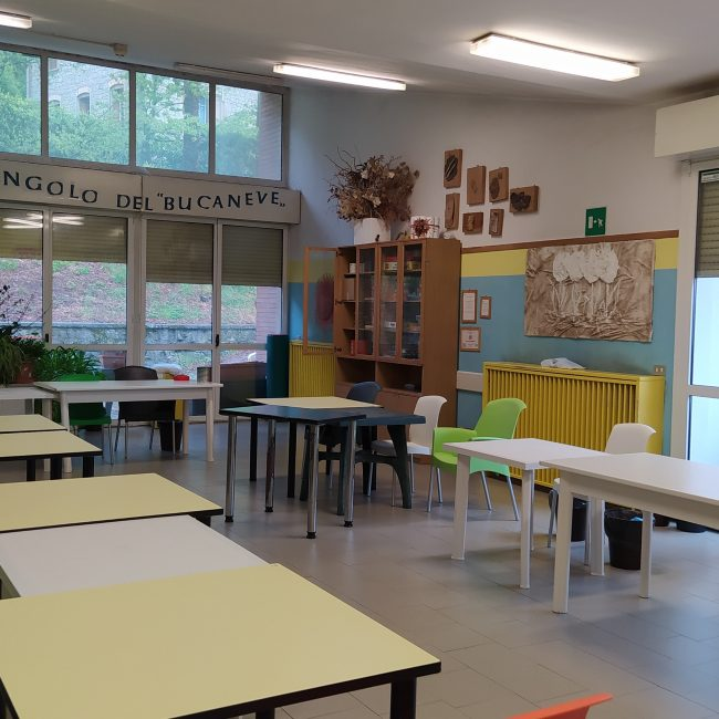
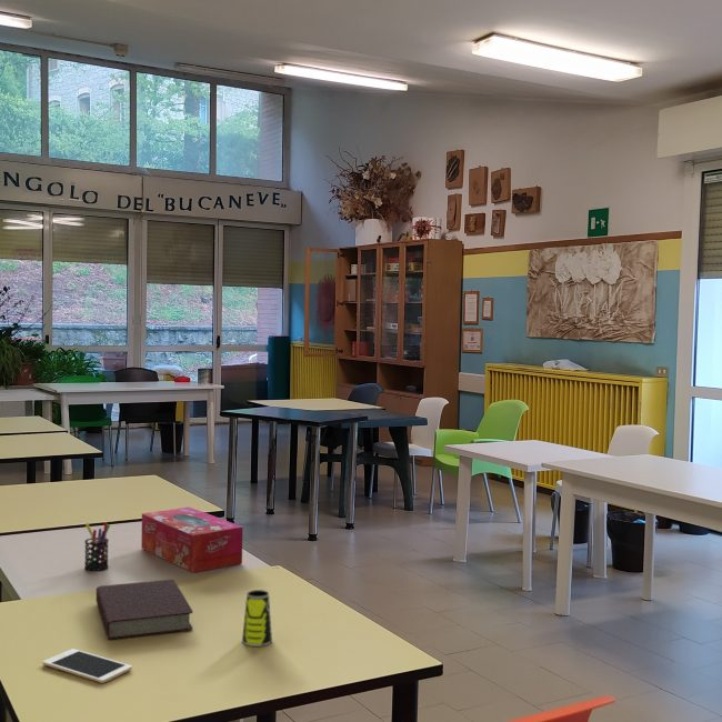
+ cup [241,589,273,648]
+ book [94,579,193,641]
+ cell phone [41,648,133,684]
+ tissue box [140,505,243,574]
+ pen holder [83,521,111,572]
